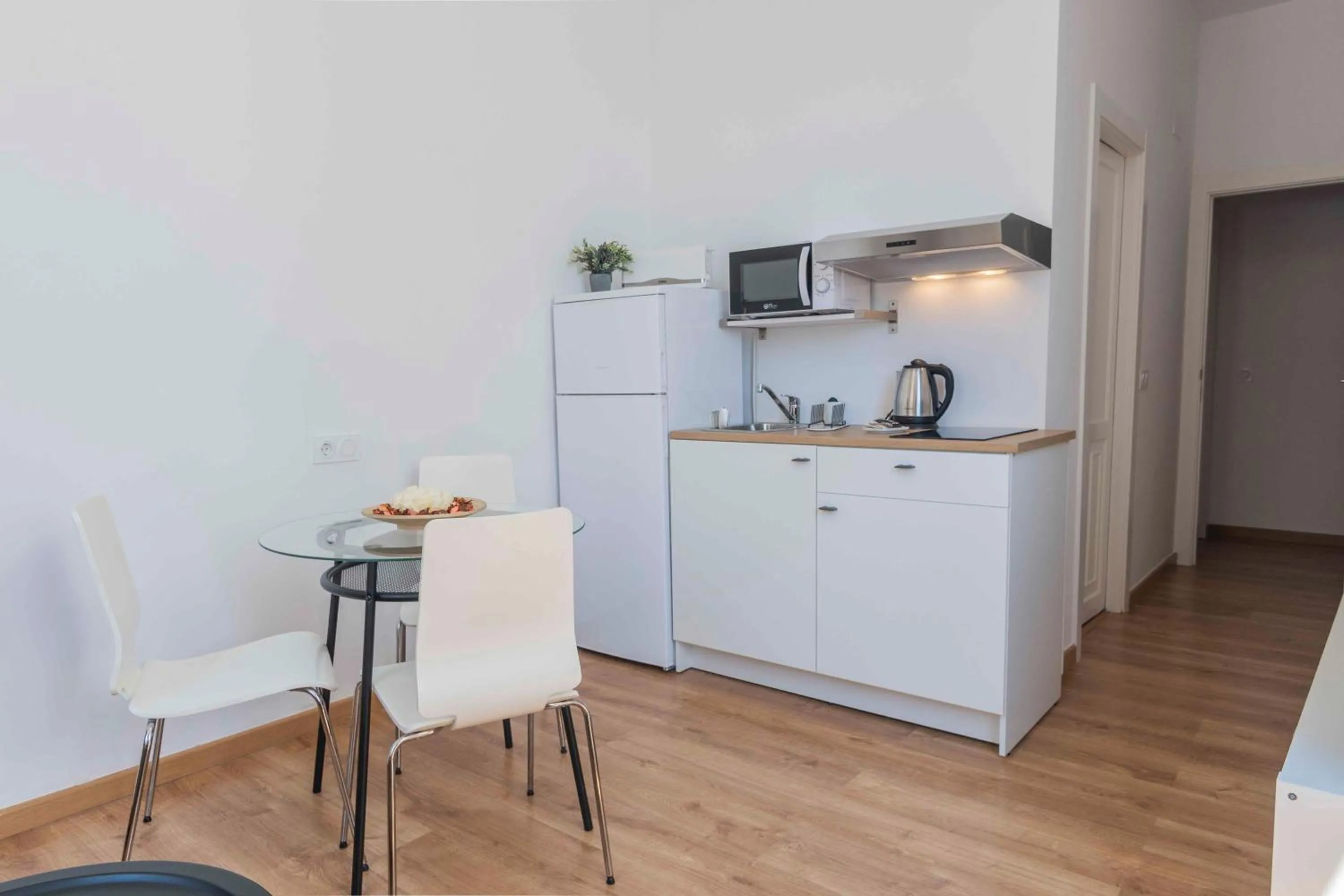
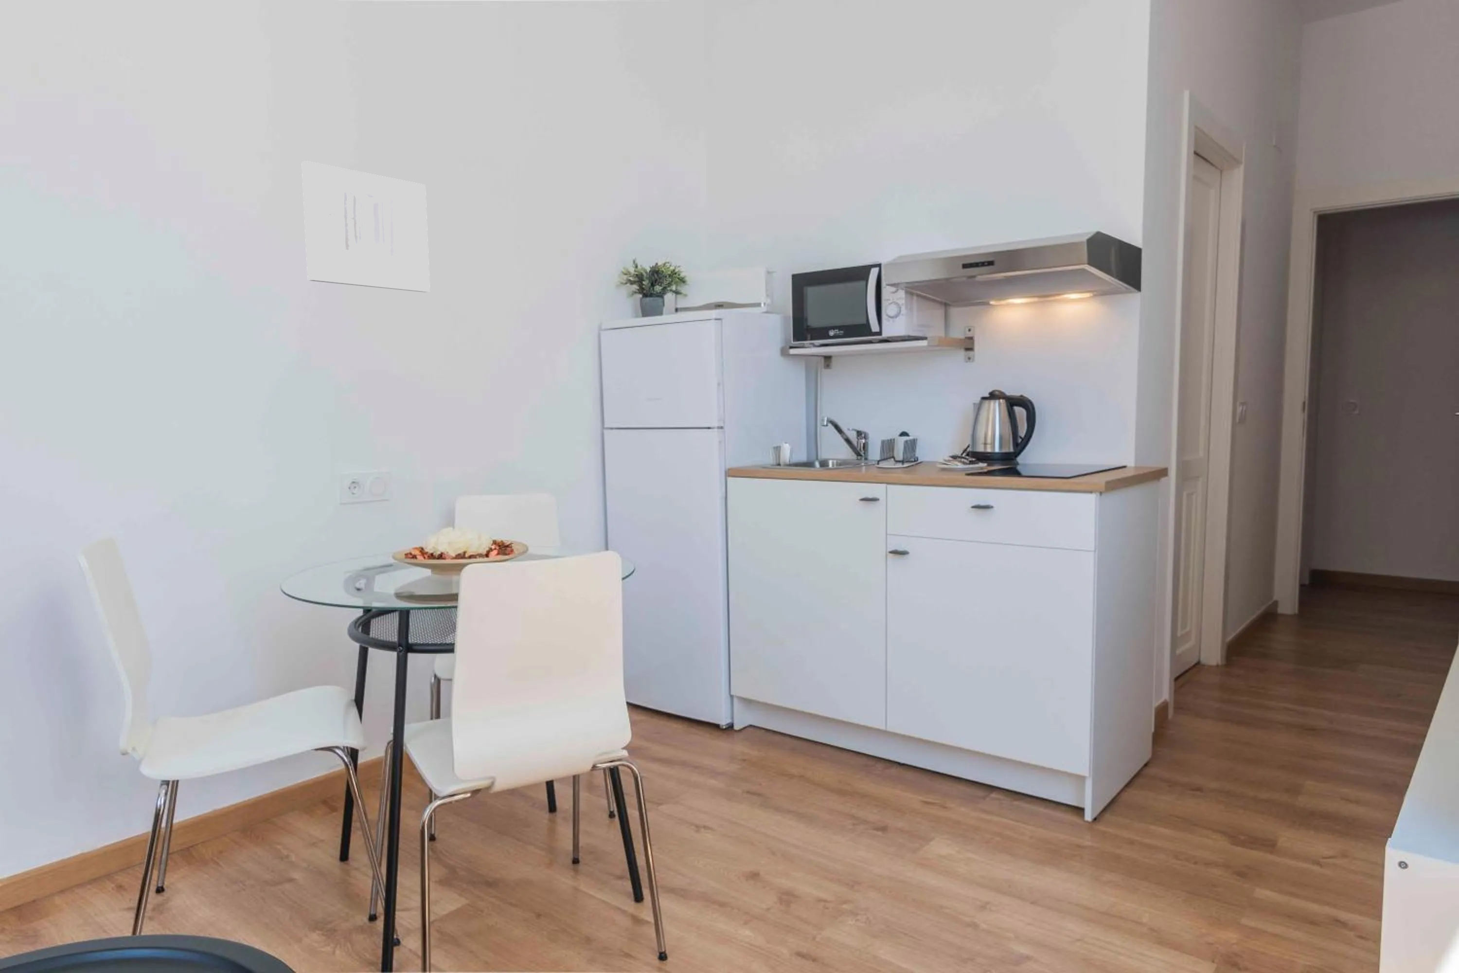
+ wall art [301,161,430,293]
